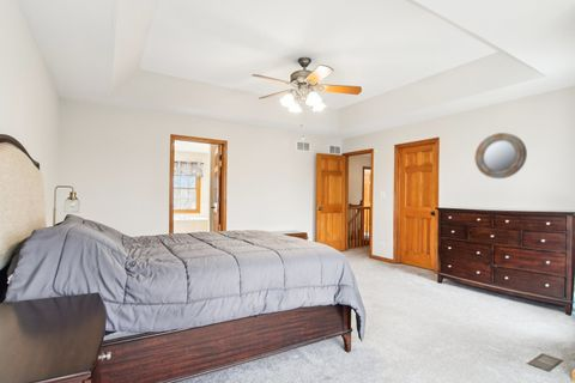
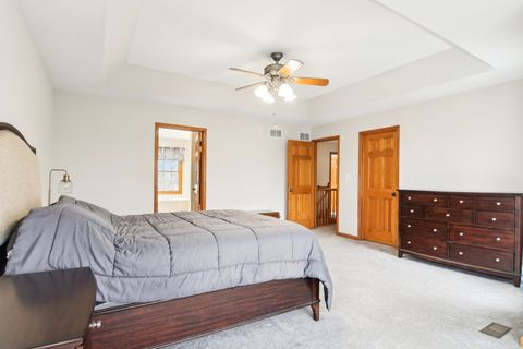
- home mirror [473,132,528,180]
